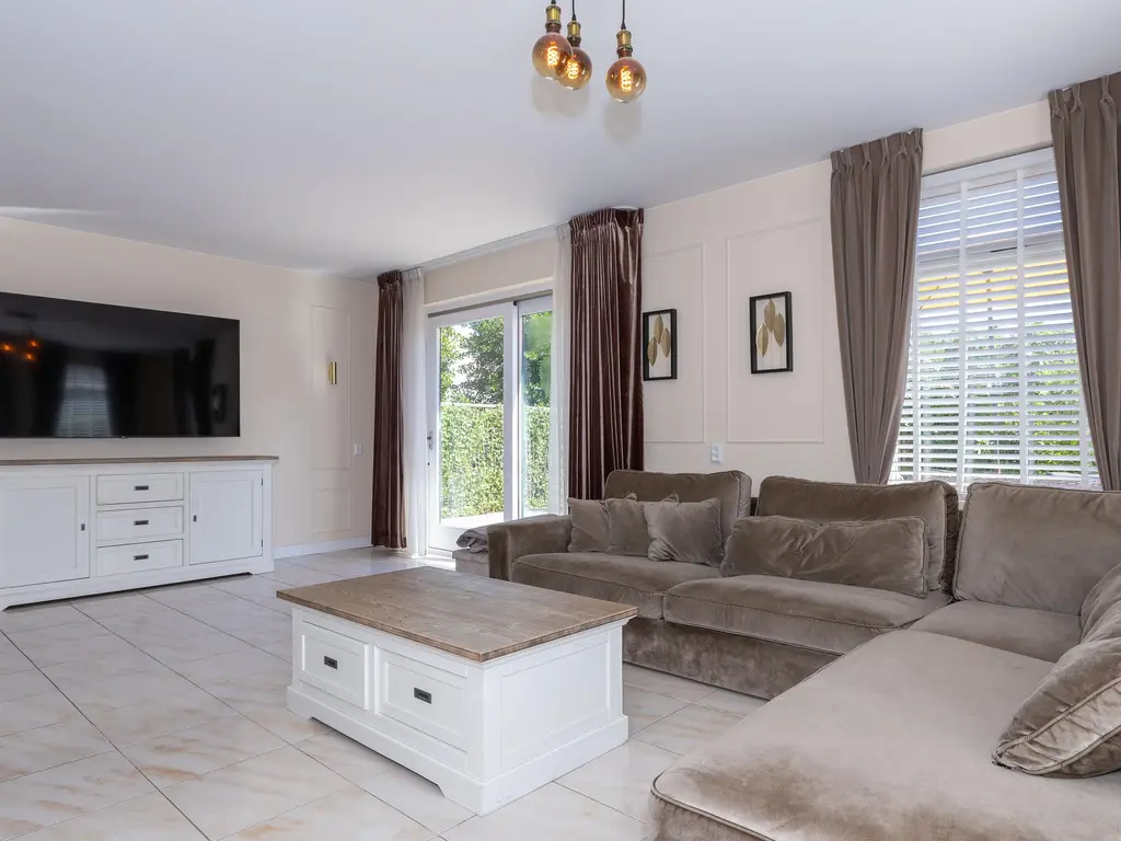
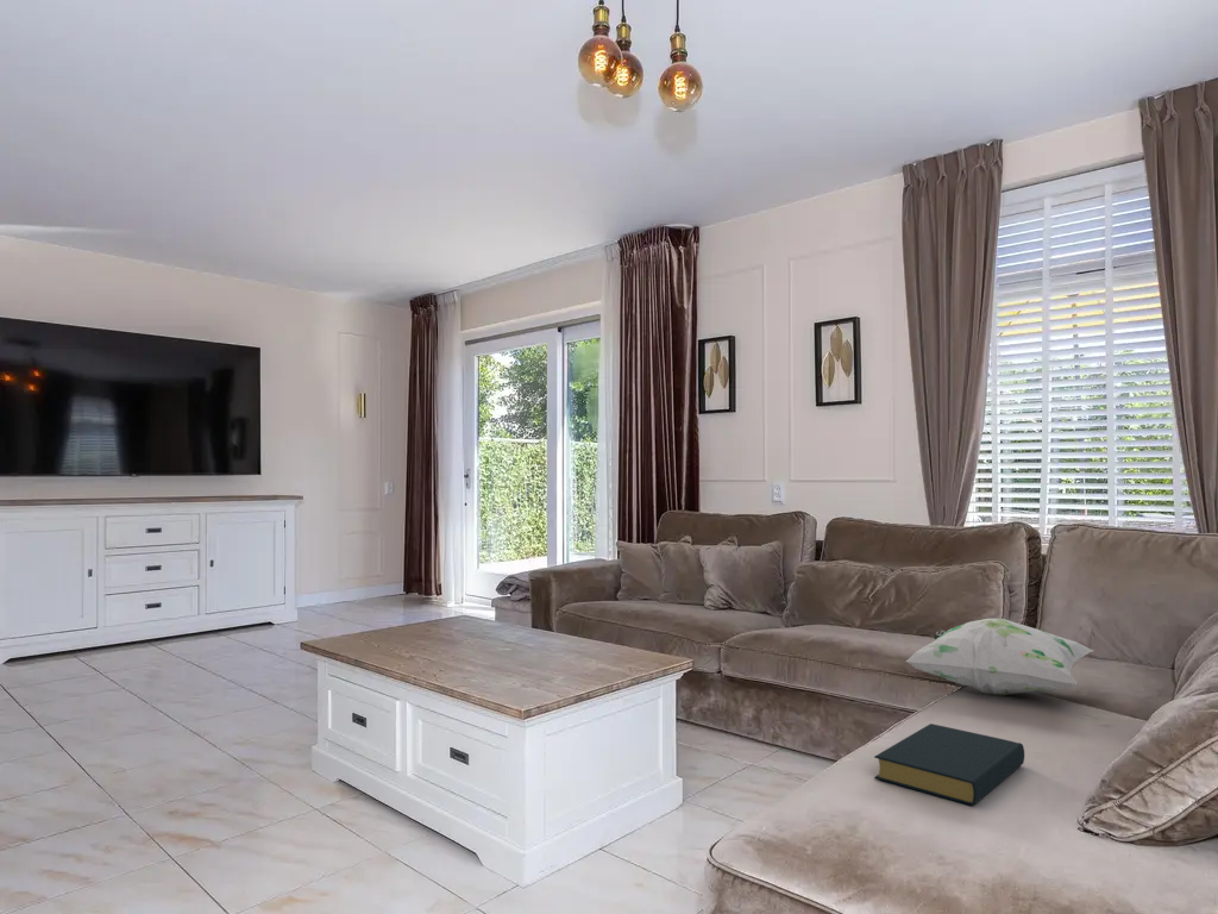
+ decorative pillow [905,618,1095,696]
+ hardback book [873,722,1025,807]
